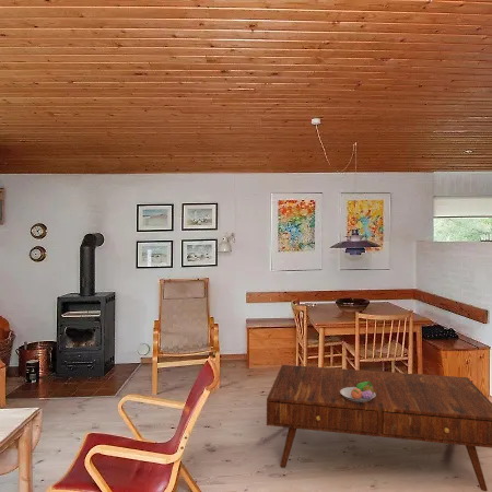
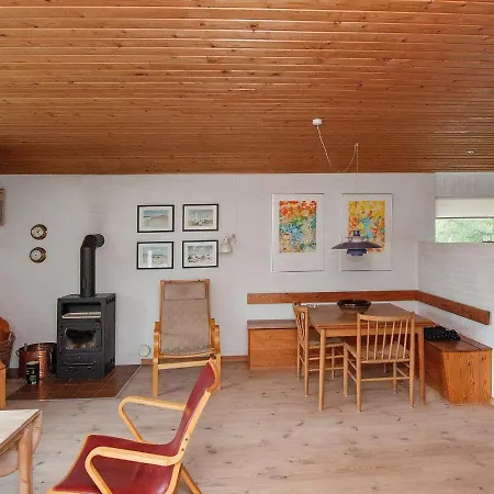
- fruit bowl [340,382,376,402]
- coffee table [266,364,492,492]
